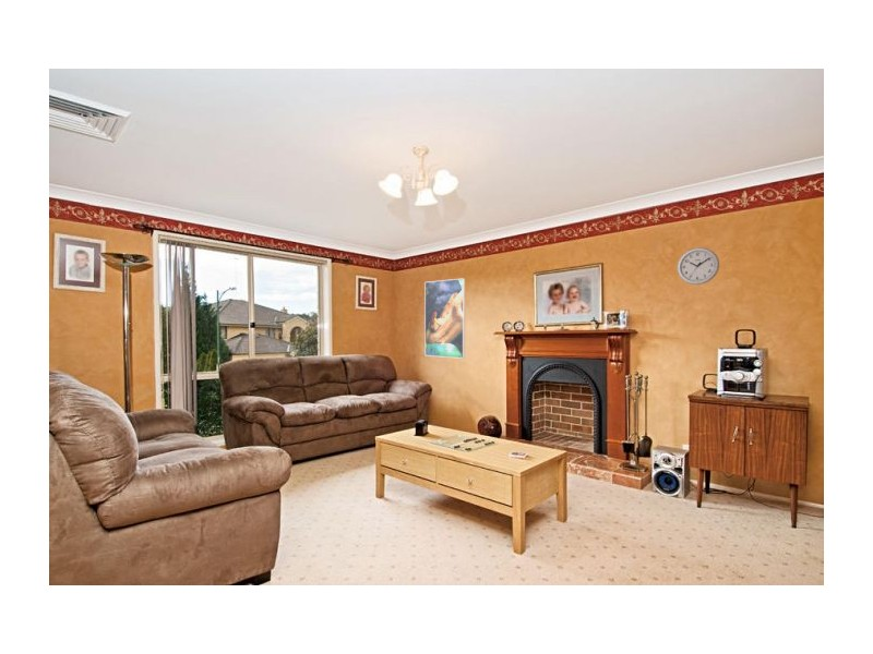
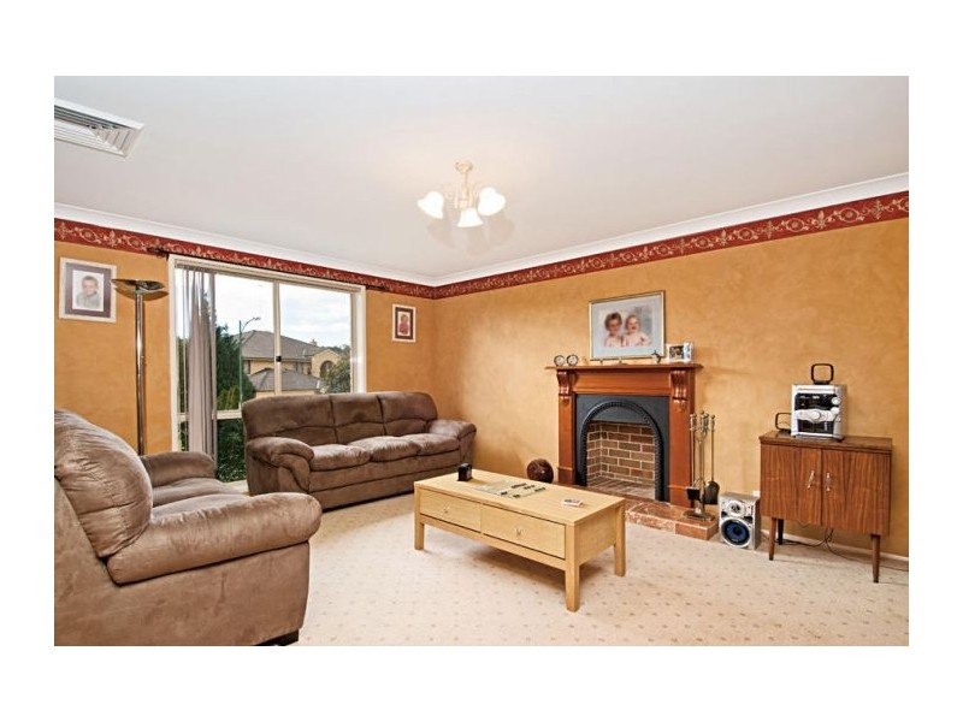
- wall clock [677,246,720,286]
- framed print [423,277,466,360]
